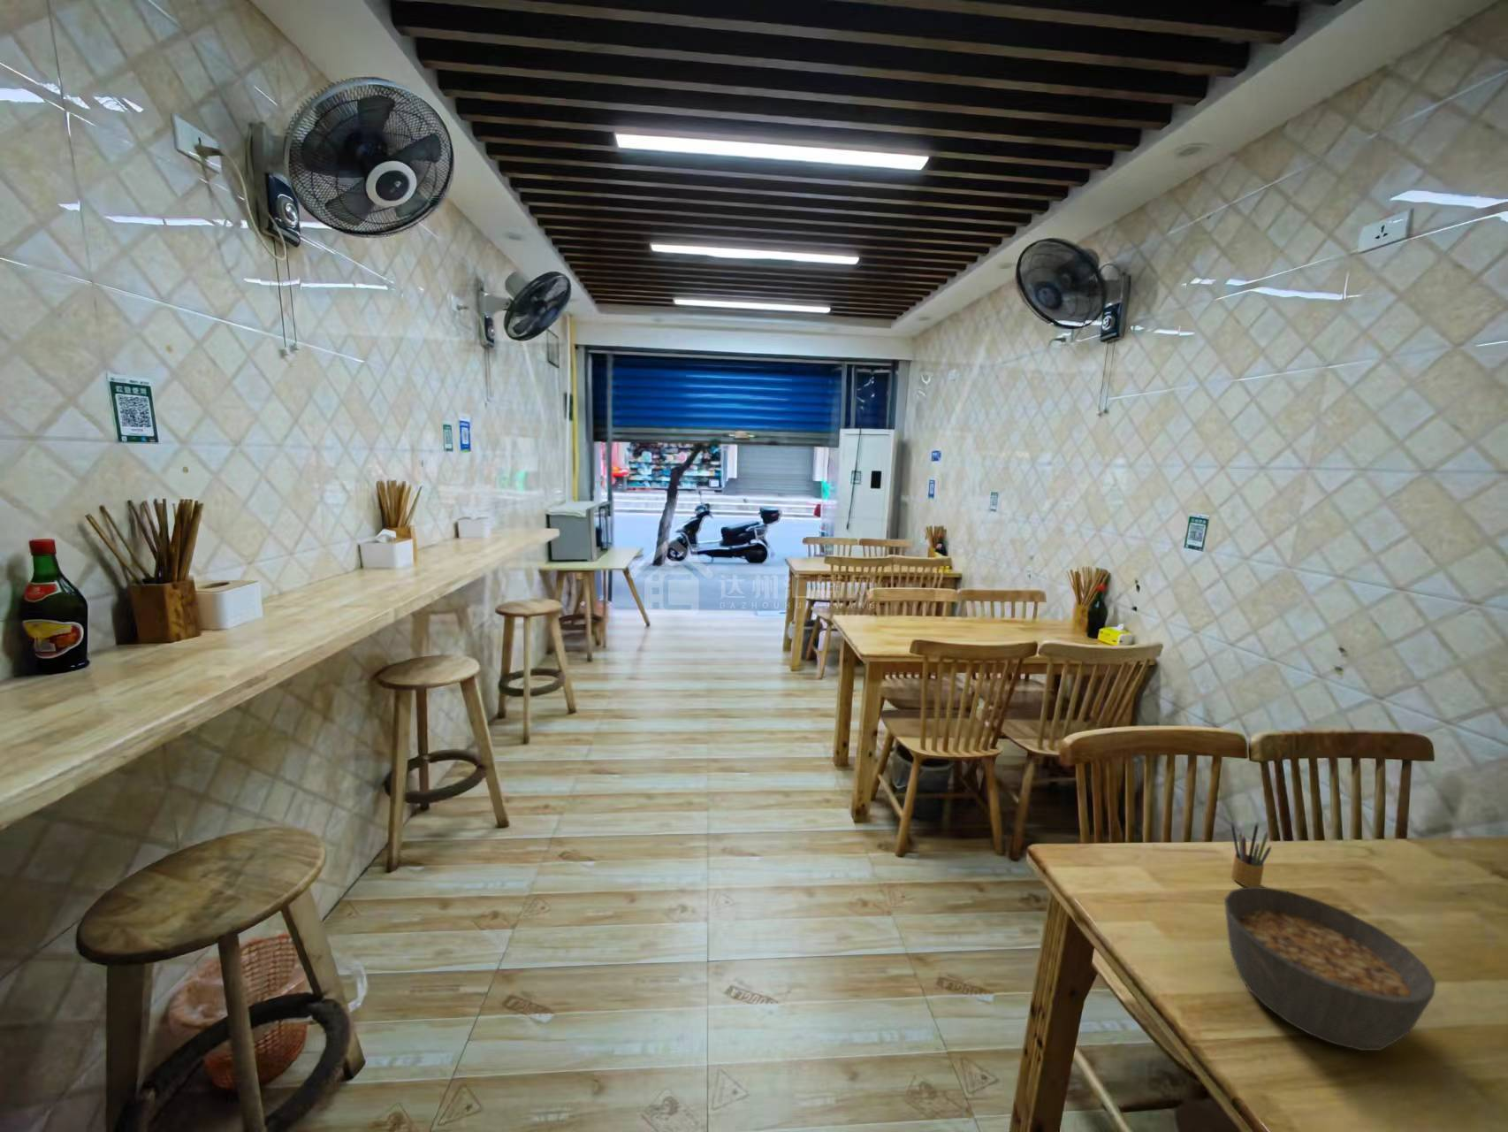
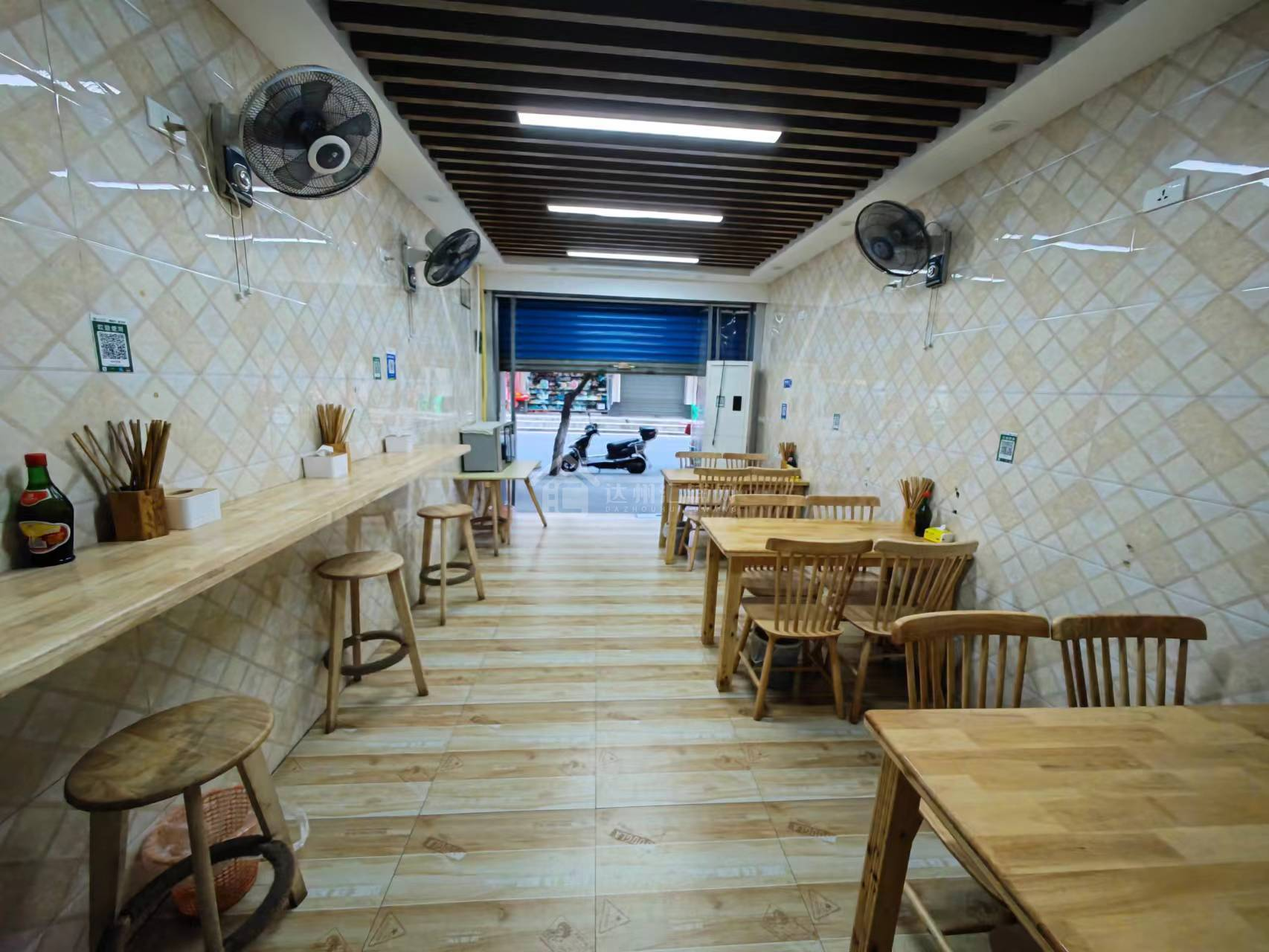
- soup bowl [1223,886,1437,1051]
- pencil box [1230,820,1272,887]
